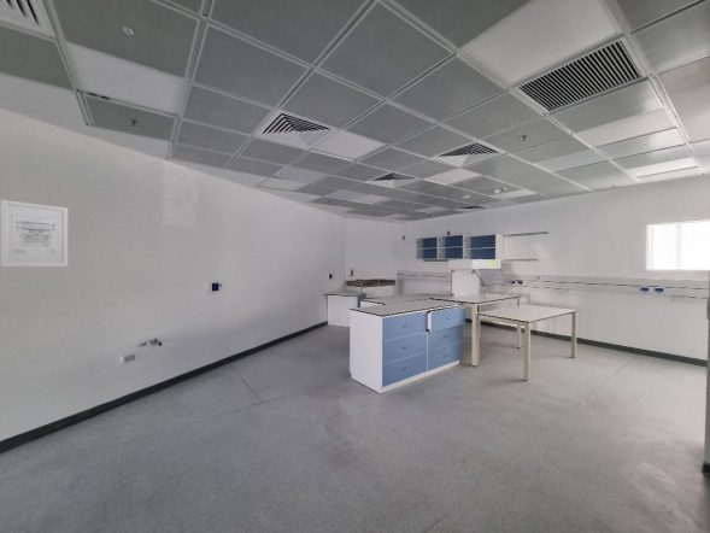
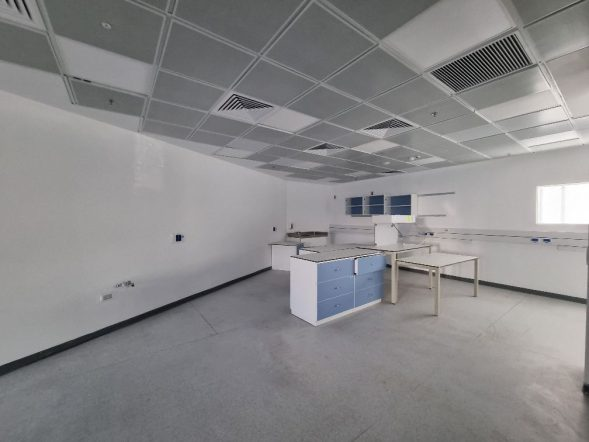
- wall art [0,199,69,268]
